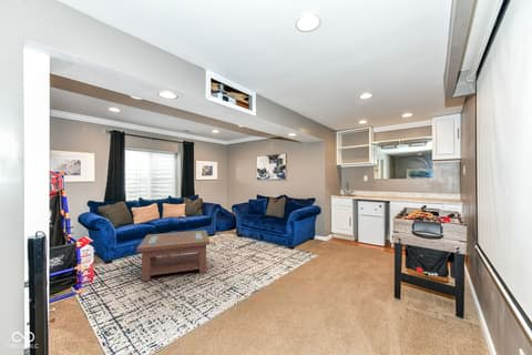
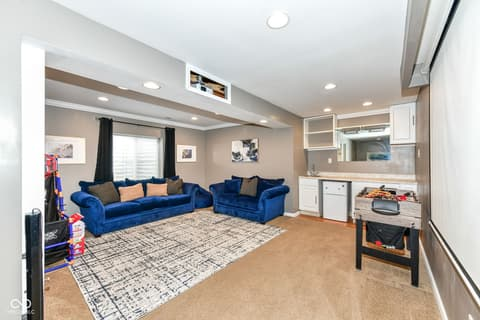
- coffee table [136,230,211,282]
